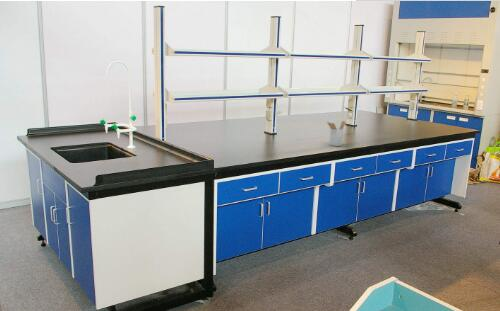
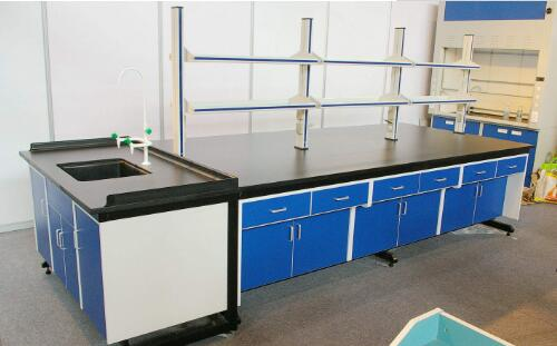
- utensil holder [326,120,346,147]
